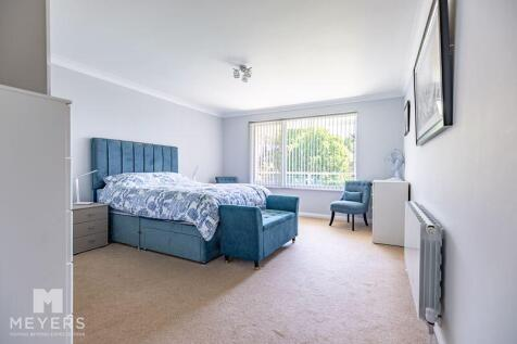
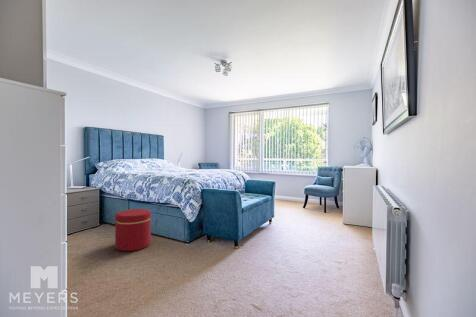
+ ottoman [114,208,152,252]
